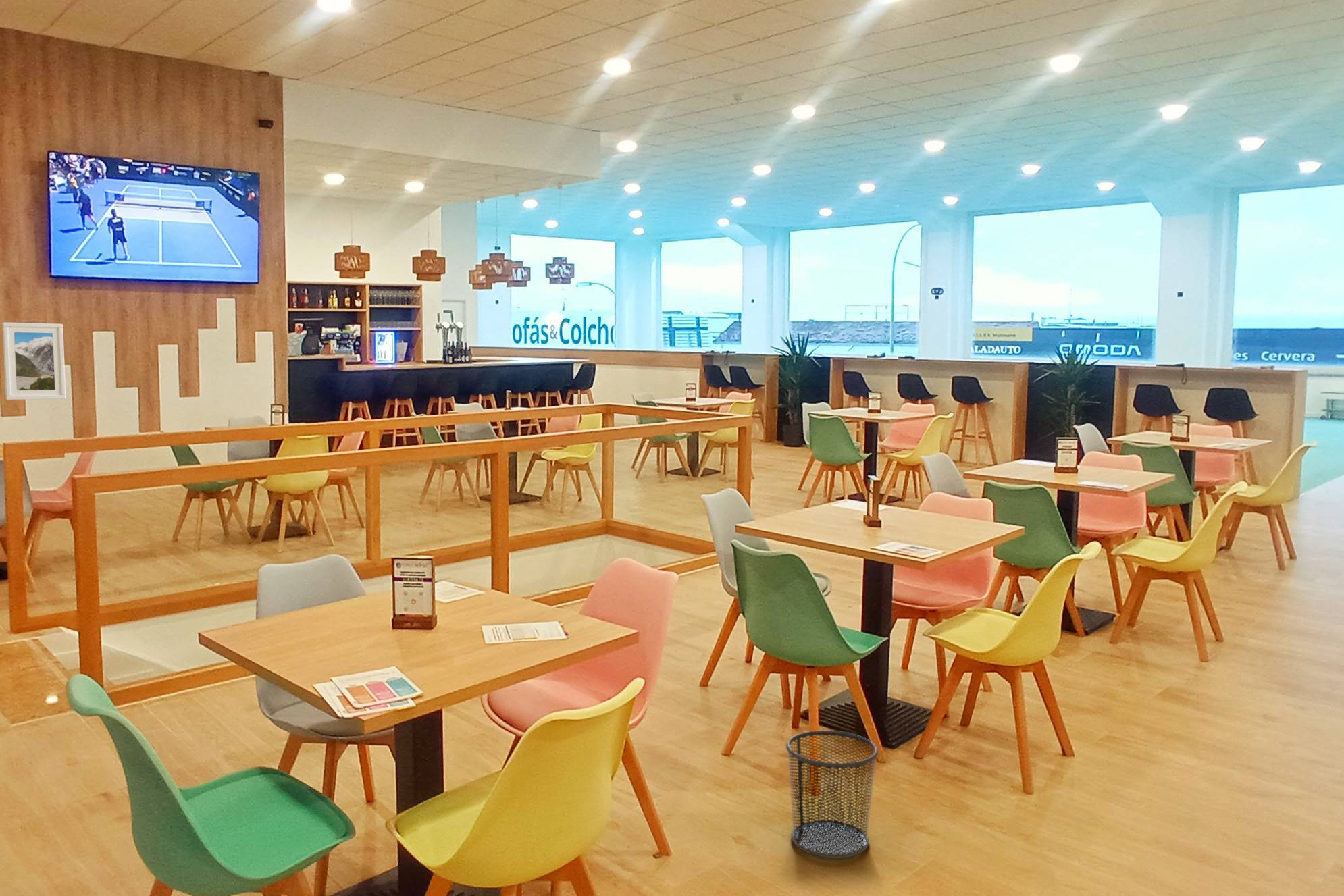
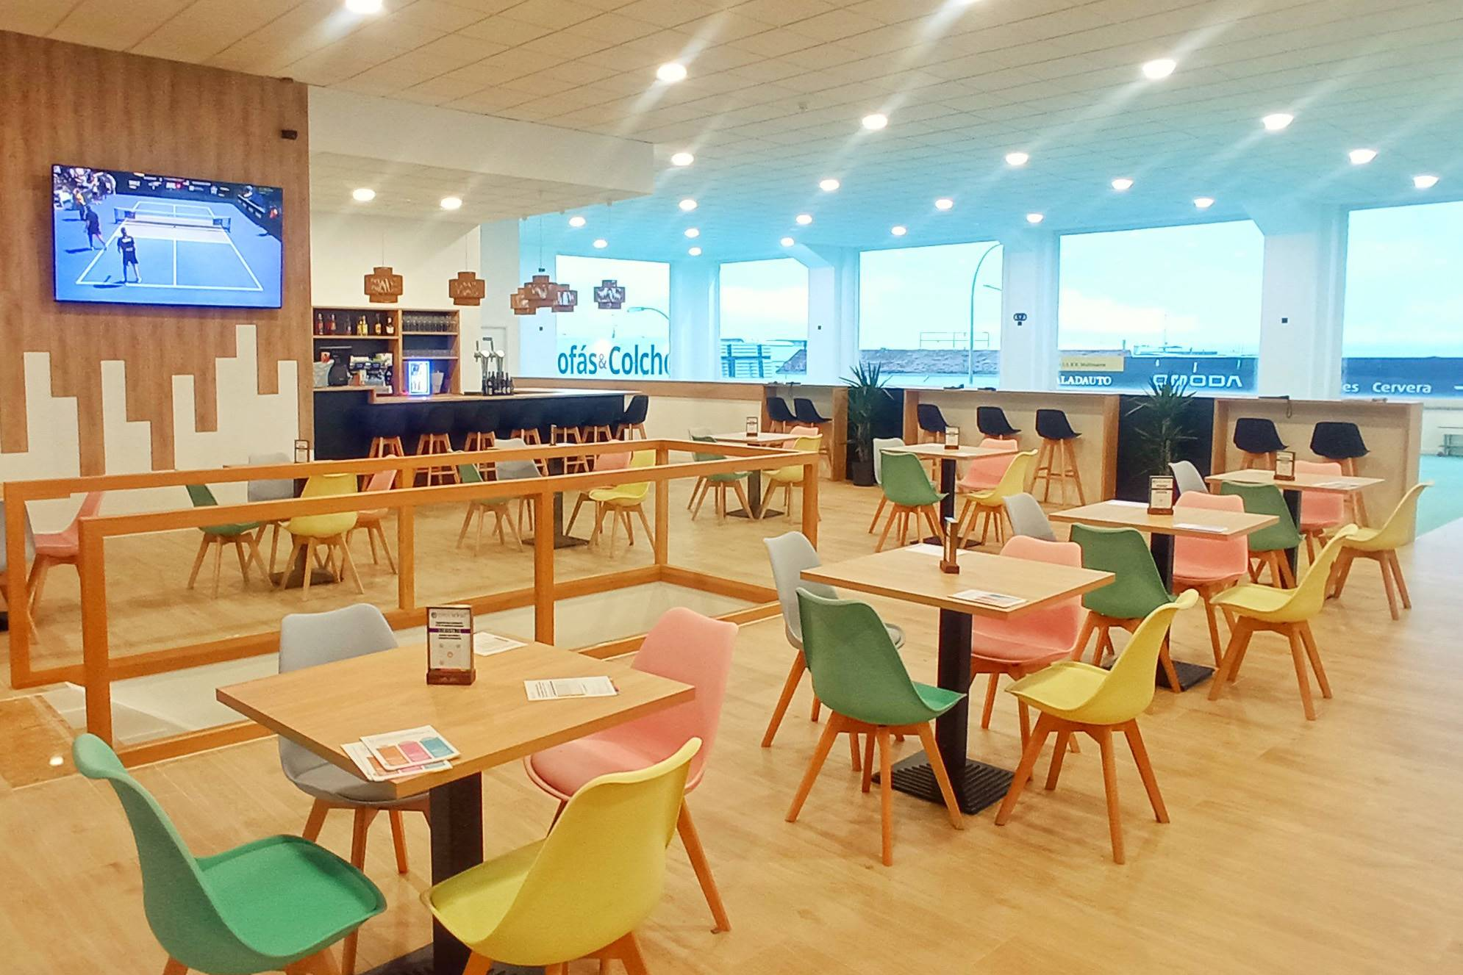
- waste bin [785,730,879,859]
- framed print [1,321,66,400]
